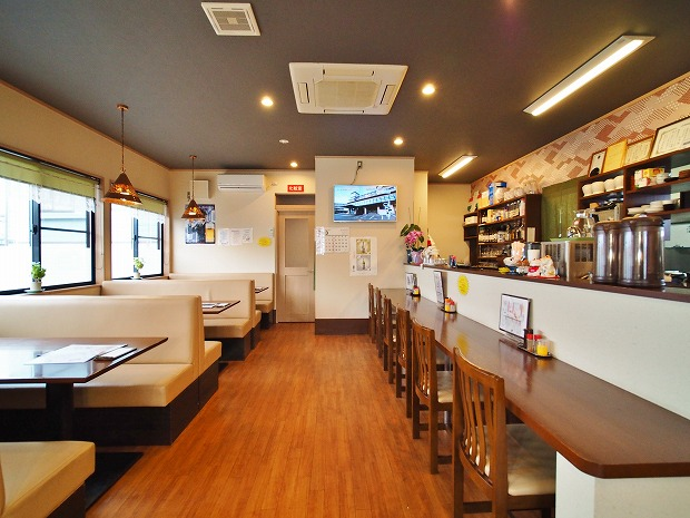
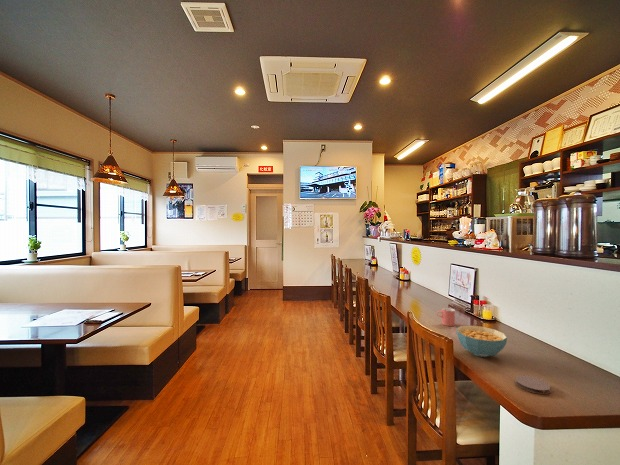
+ coaster [515,375,552,395]
+ cereal bowl [455,325,508,358]
+ cup [436,307,456,327]
